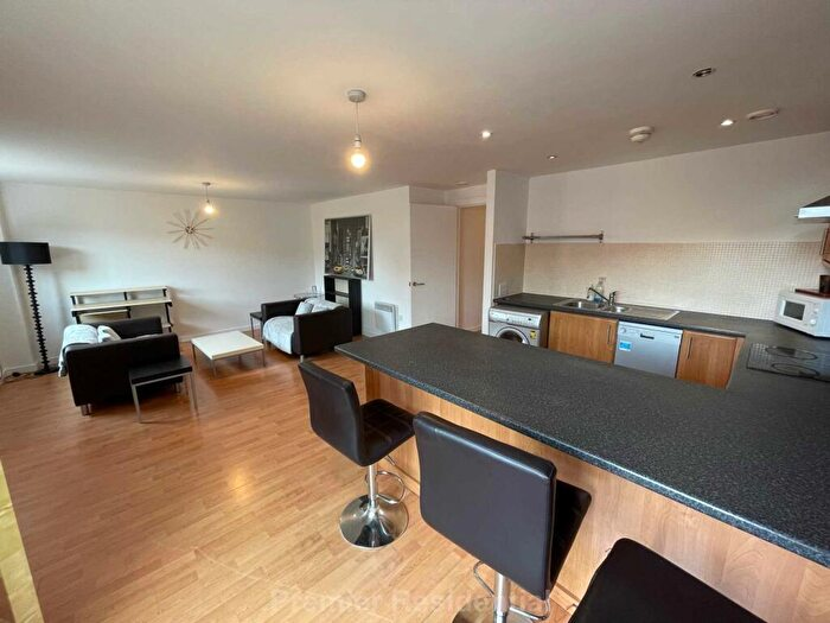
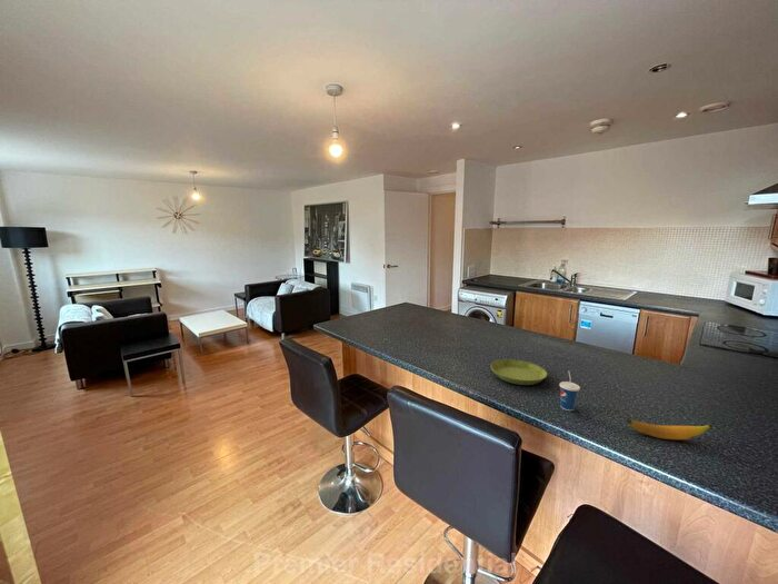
+ saucer [489,358,548,386]
+ banana [626,418,714,441]
+ cup [559,369,581,412]
